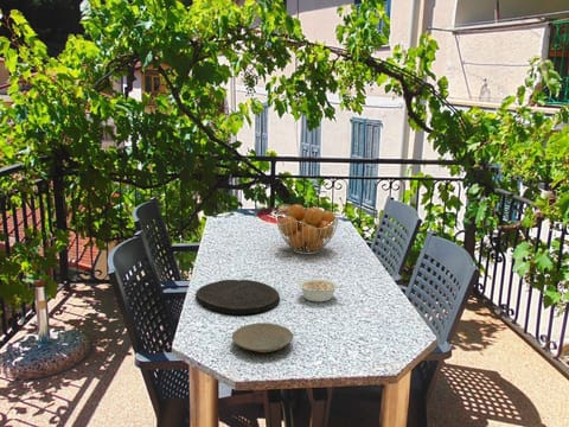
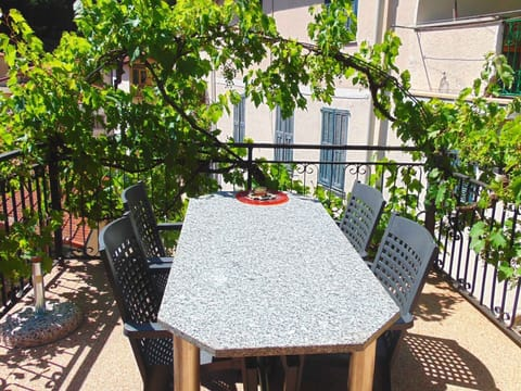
- plate [231,321,294,353]
- plate [194,279,281,316]
- legume [298,278,343,302]
- fruit basket [275,203,340,255]
